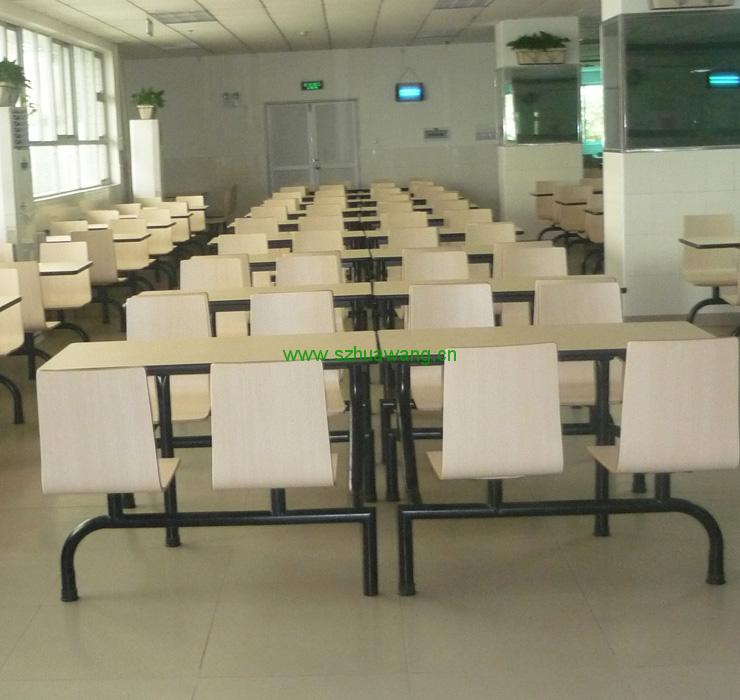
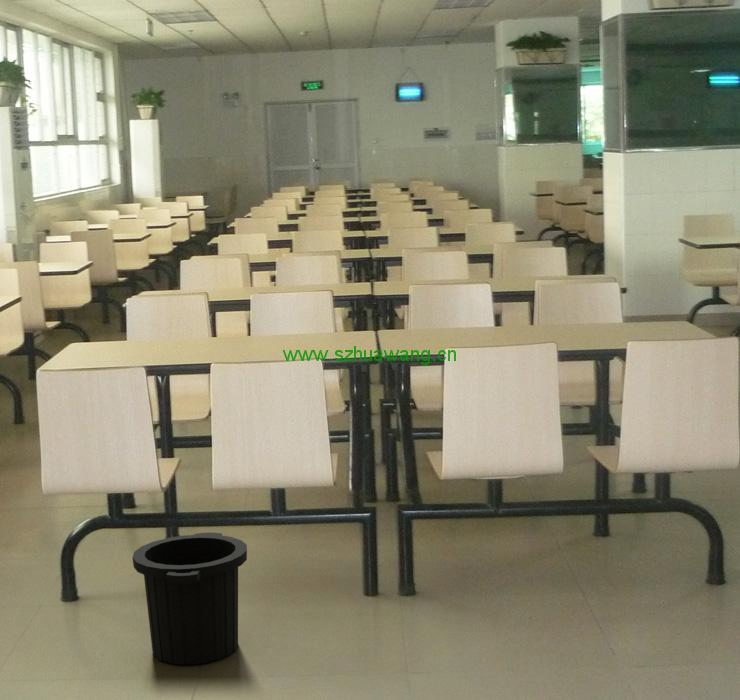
+ trash can [132,532,248,666]
